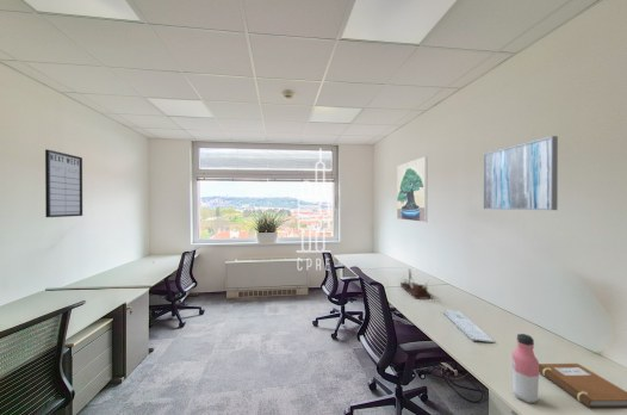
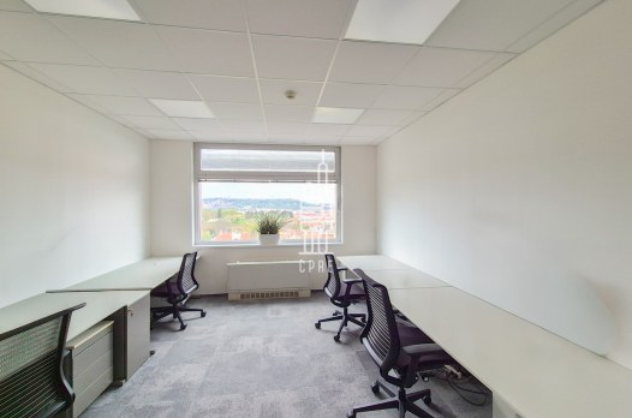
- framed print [396,156,428,223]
- desk organizer [399,267,433,301]
- keyboard [442,309,496,343]
- notebook [539,363,627,410]
- writing board [44,148,83,218]
- wall art [483,135,559,211]
- water bottle [511,333,540,404]
